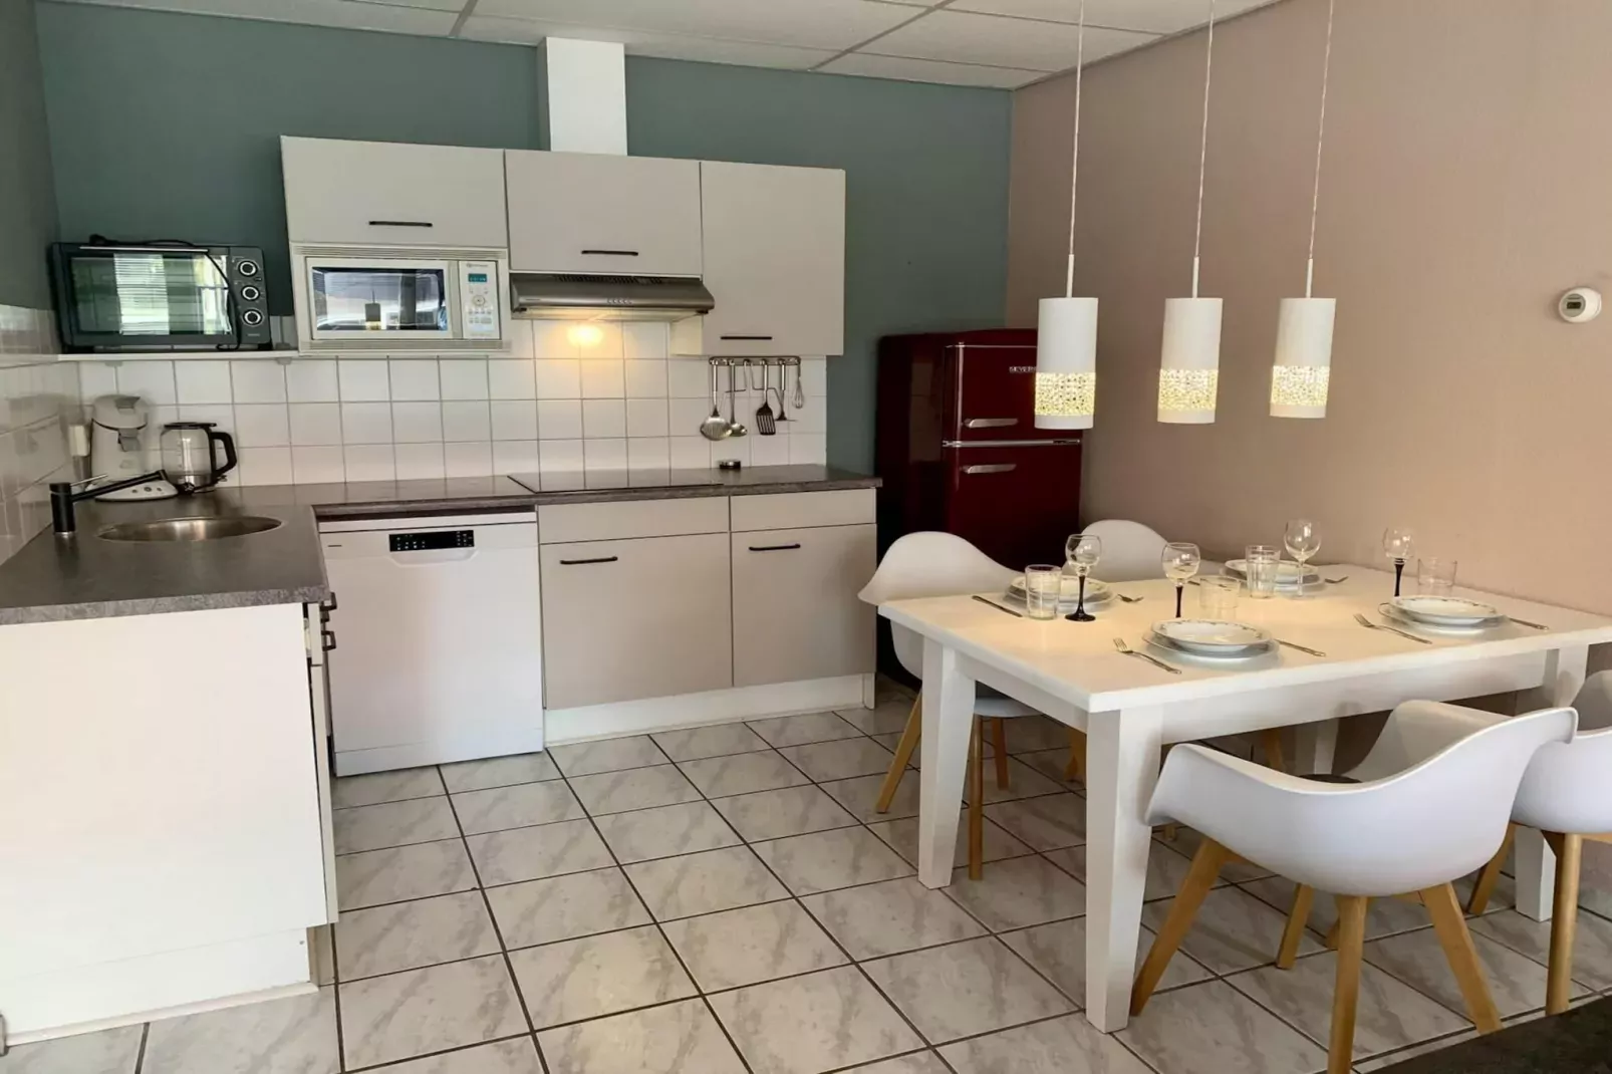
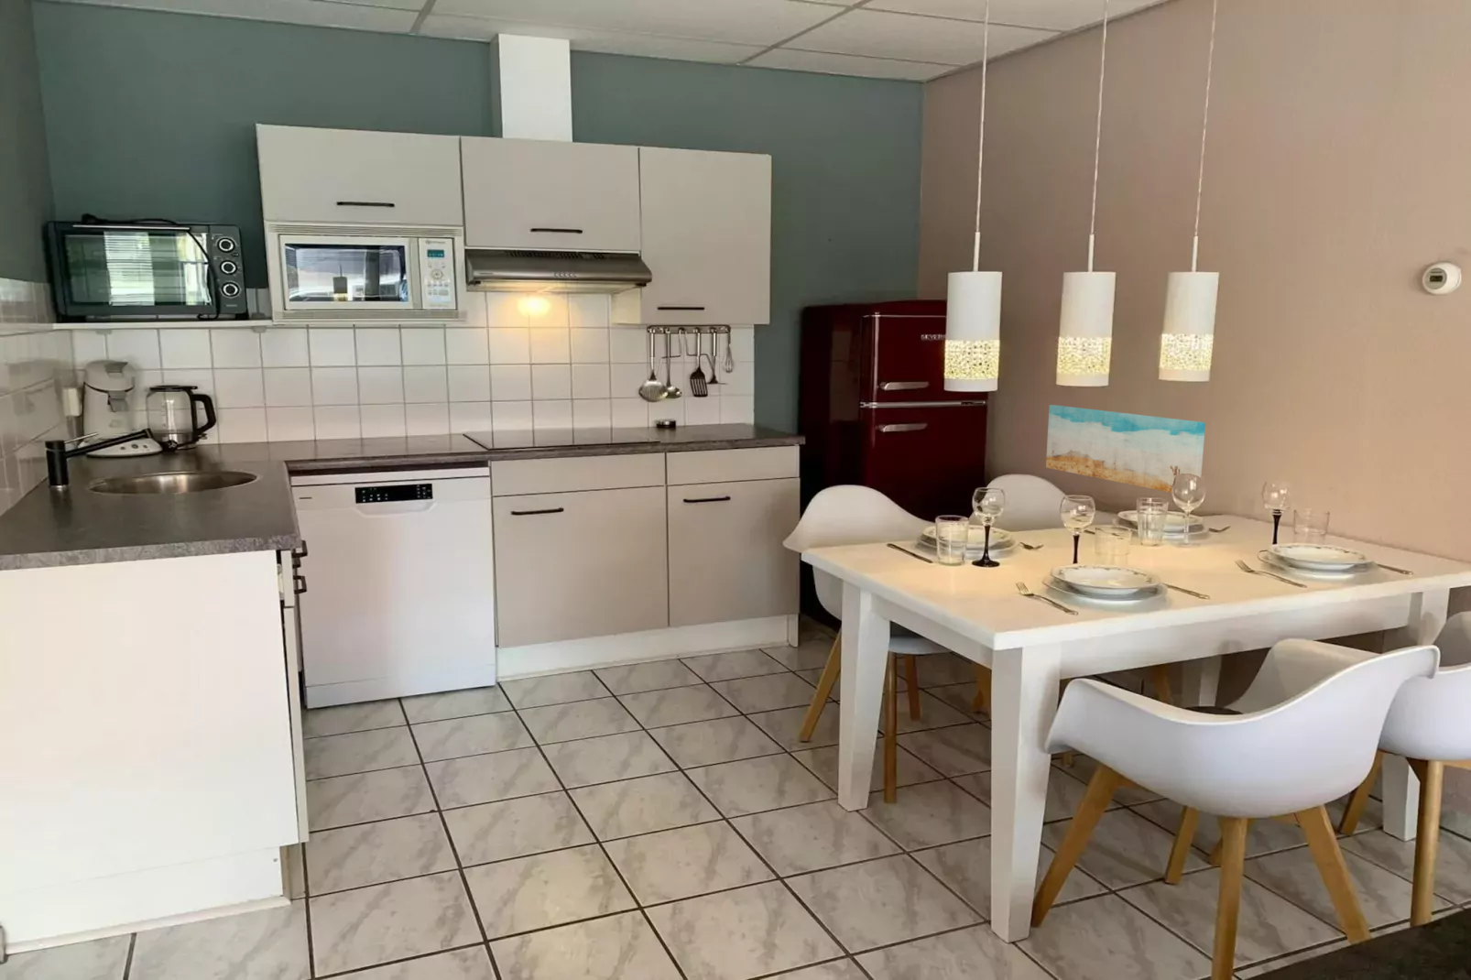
+ wall art [1046,404,1206,493]
